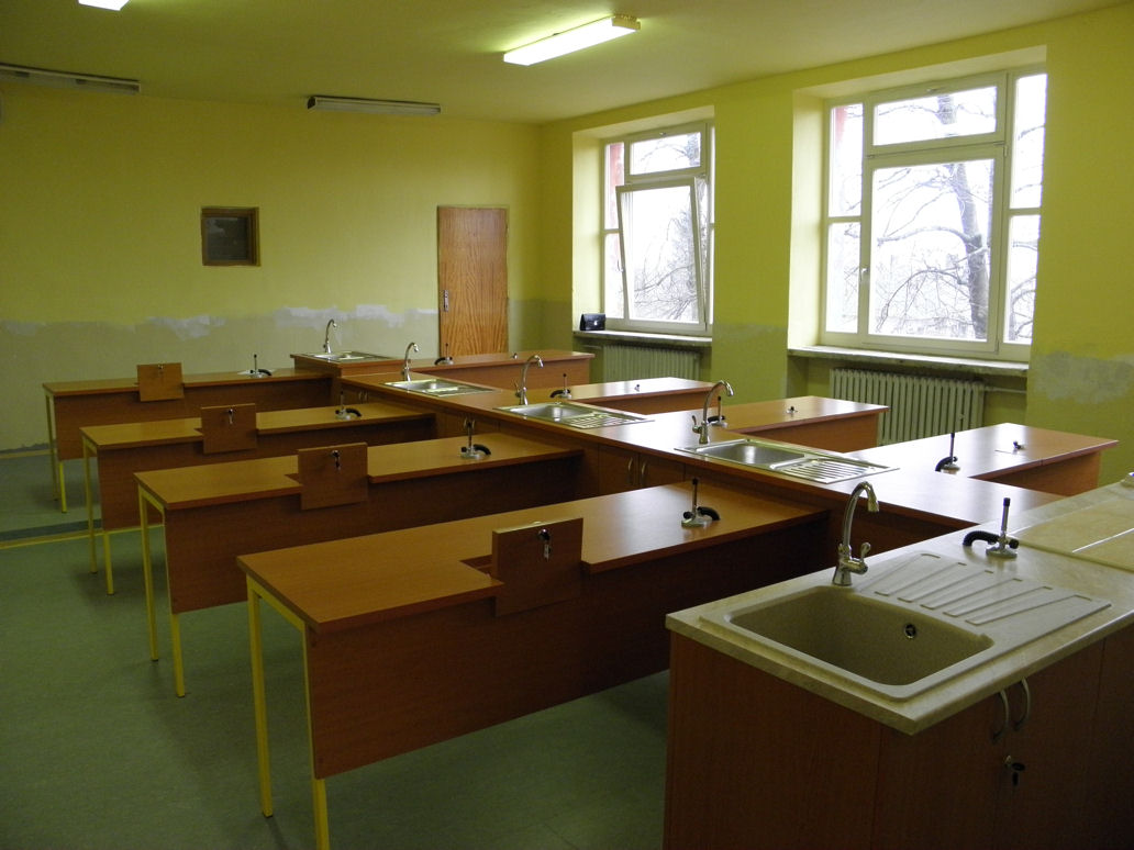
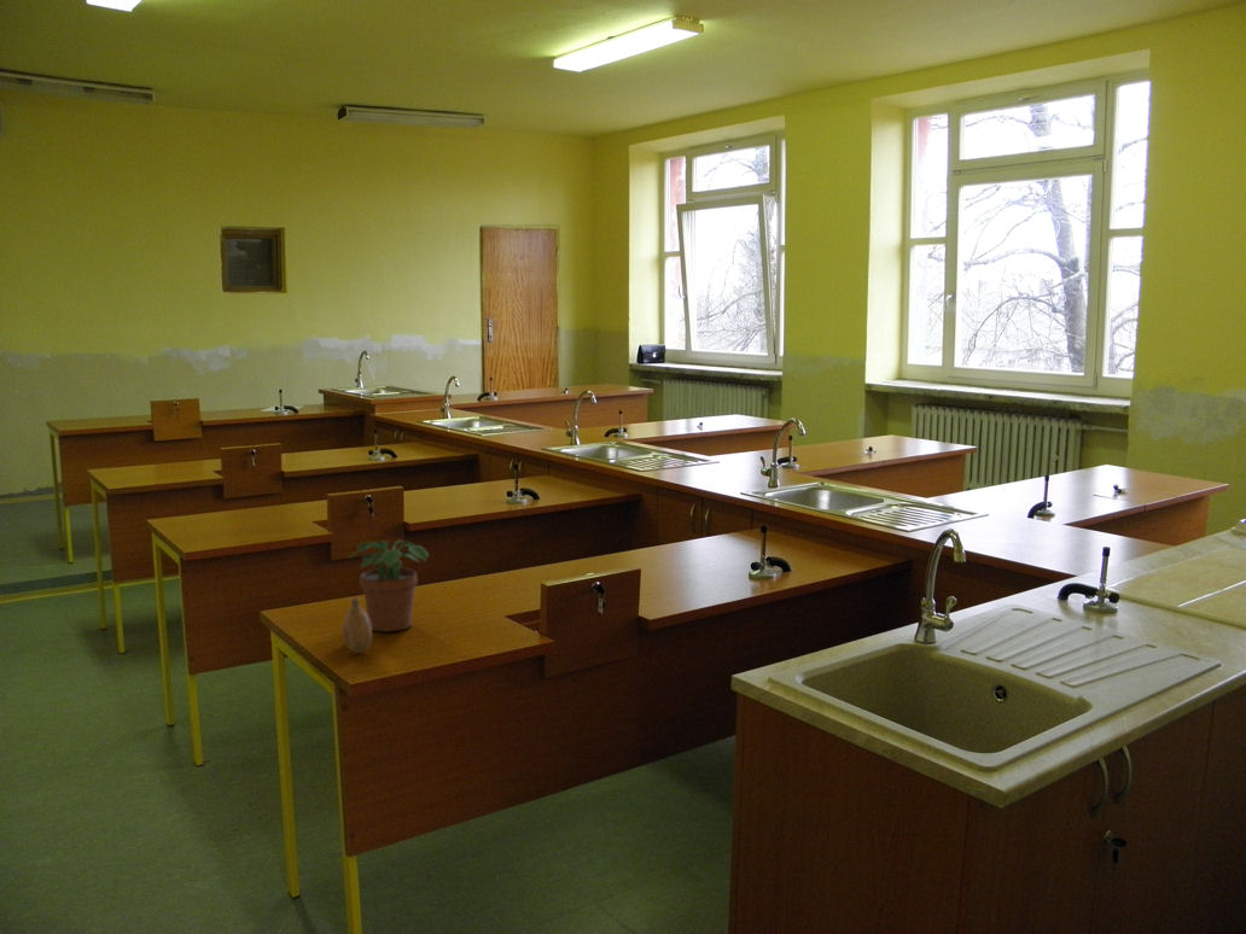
+ flask [342,597,373,654]
+ potted plant [349,538,430,632]
